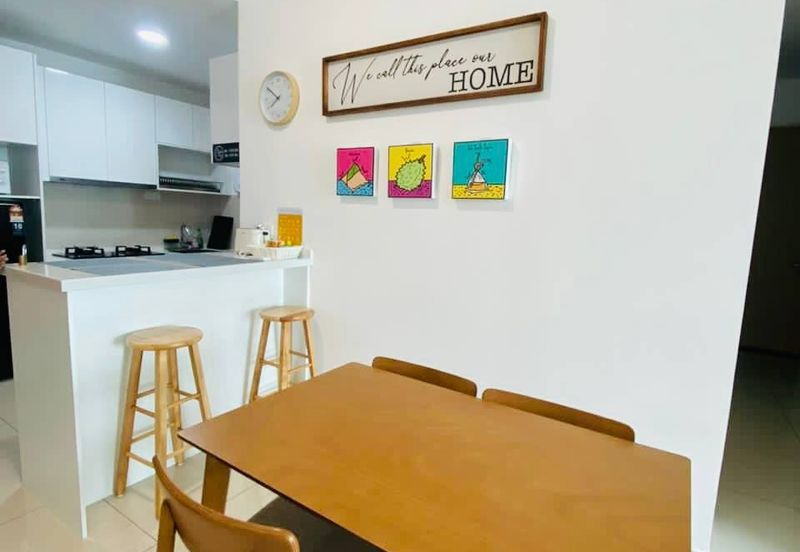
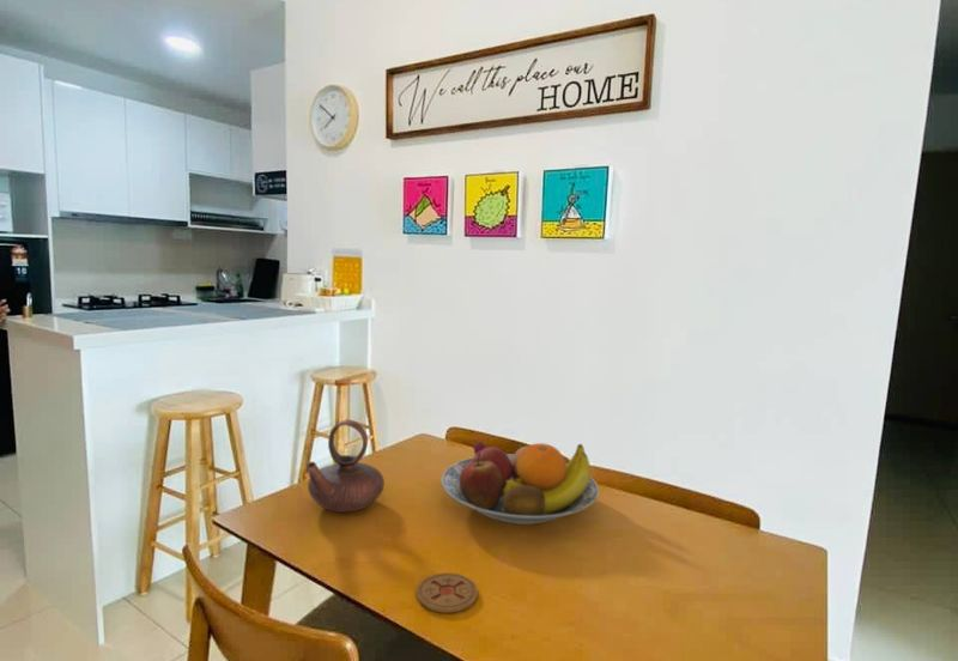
+ teapot [305,419,386,514]
+ coaster [416,572,479,614]
+ fruit bowl [441,441,600,526]
